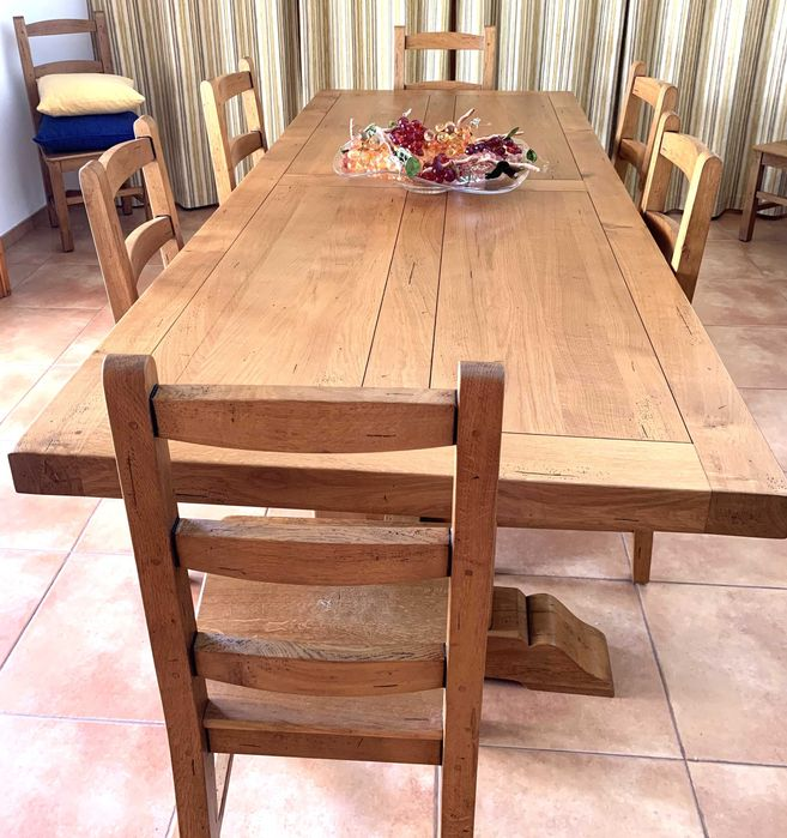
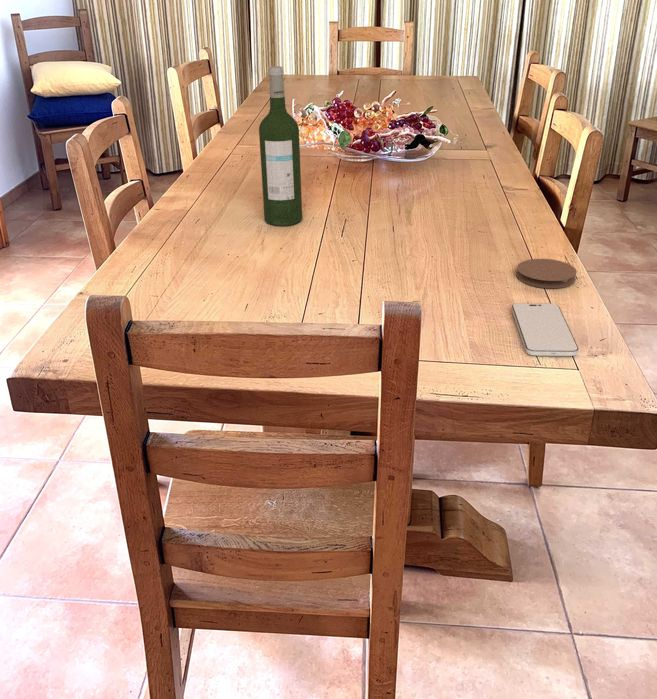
+ smartphone [511,302,579,357]
+ coaster [515,258,578,289]
+ wine bottle [258,65,303,227]
